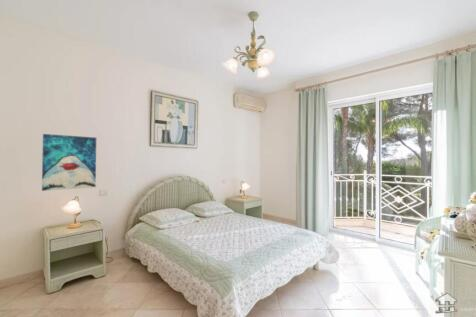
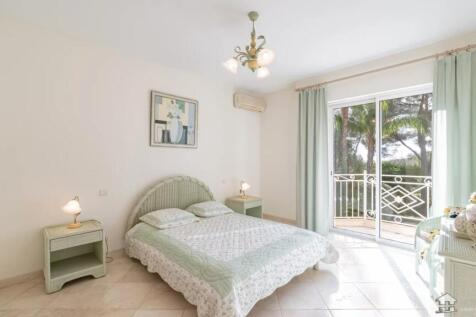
- wall art [41,133,97,192]
